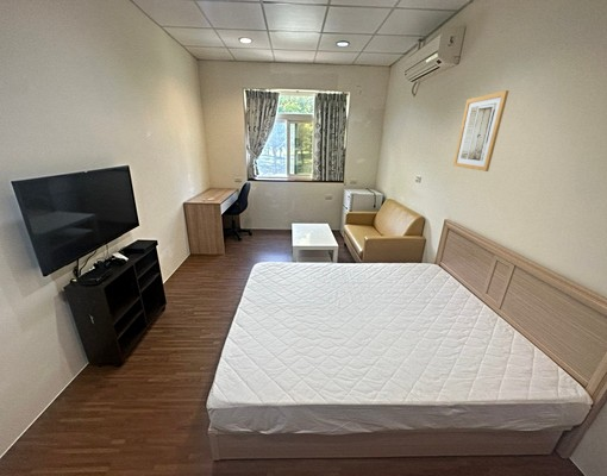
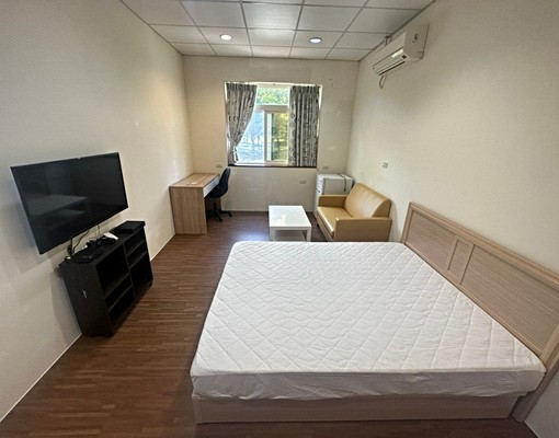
- wall art [452,89,509,173]
